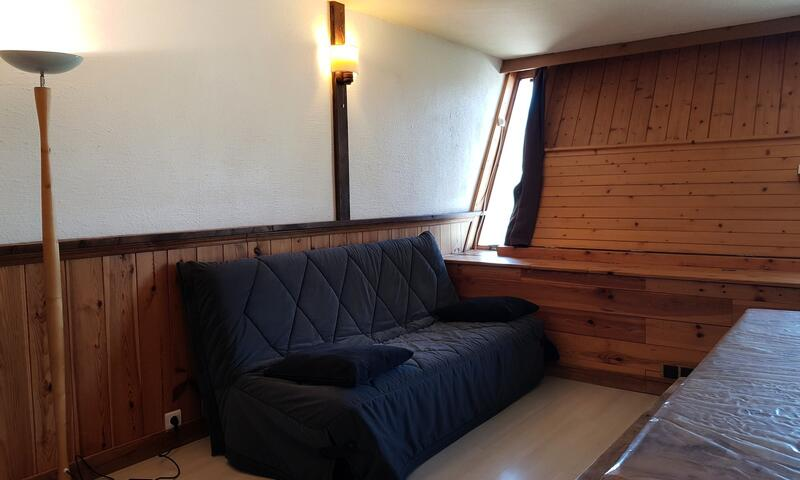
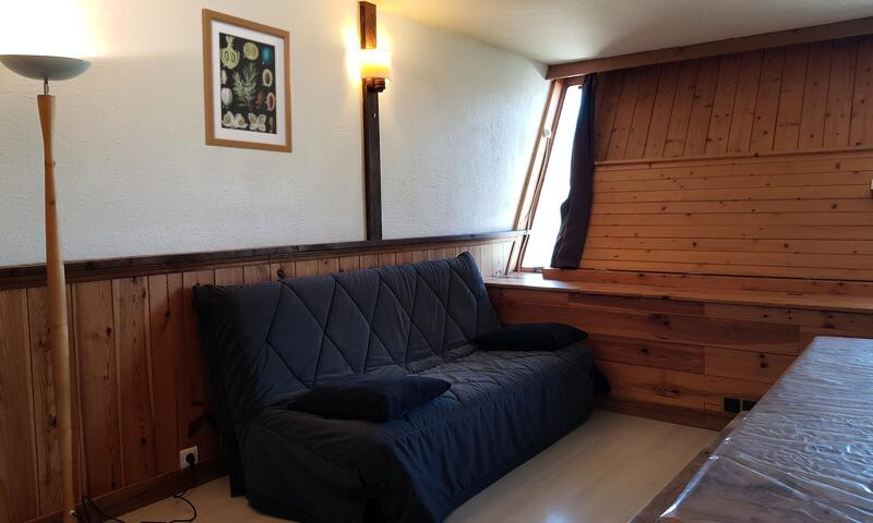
+ wall art [201,8,294,154]
